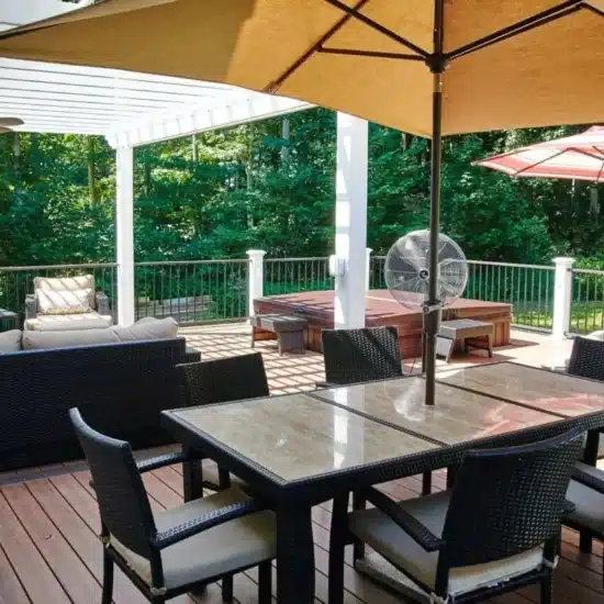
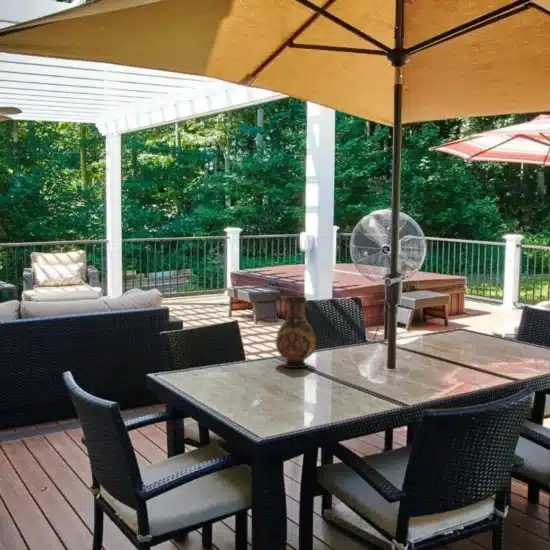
+ vase [275,296,317,369]
